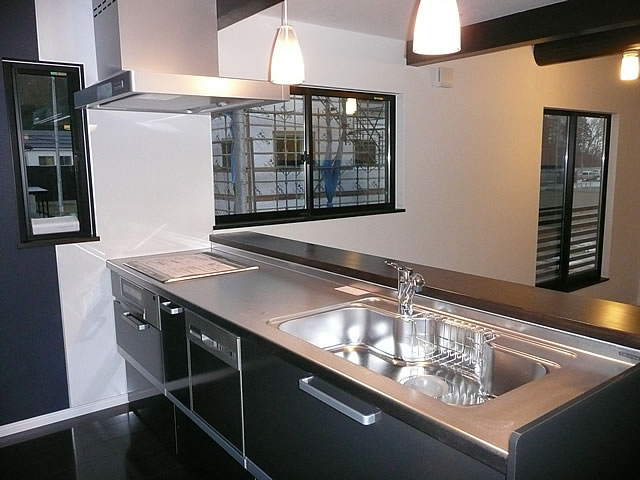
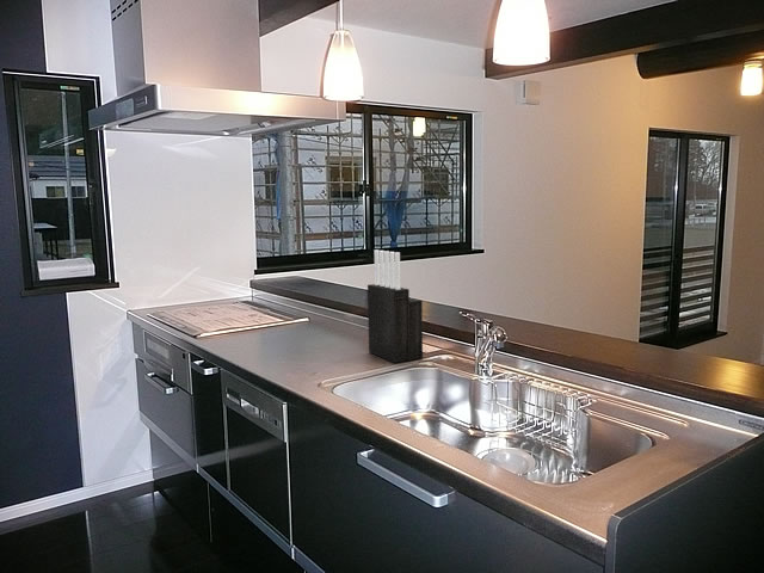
+ knife block [366,248,424,364]
